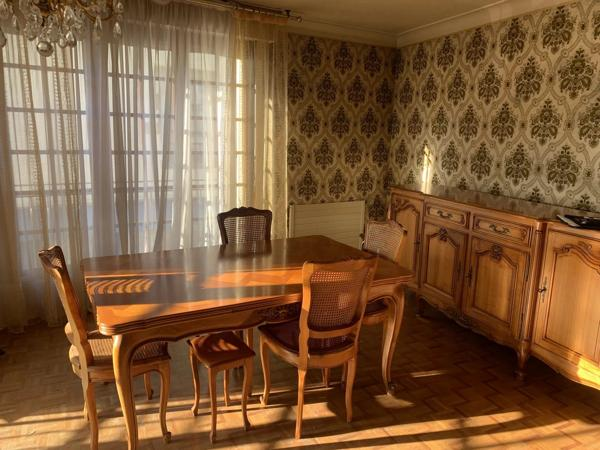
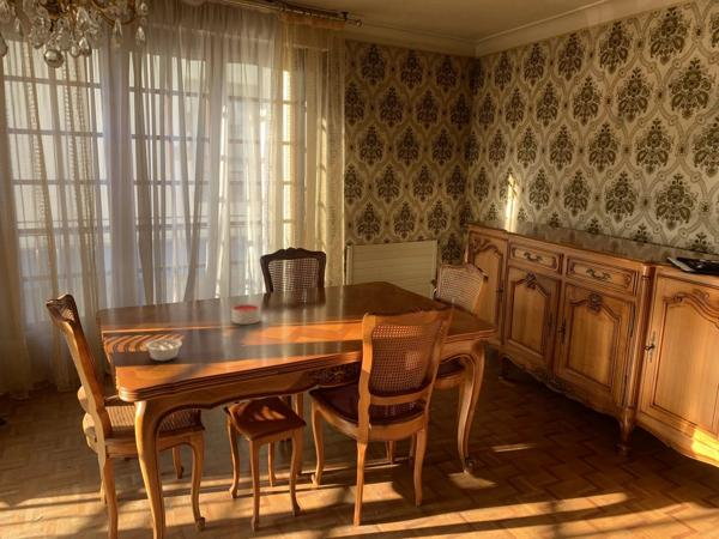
+ candle [231,303,261,326]
+ legume [144,338,183,362]
